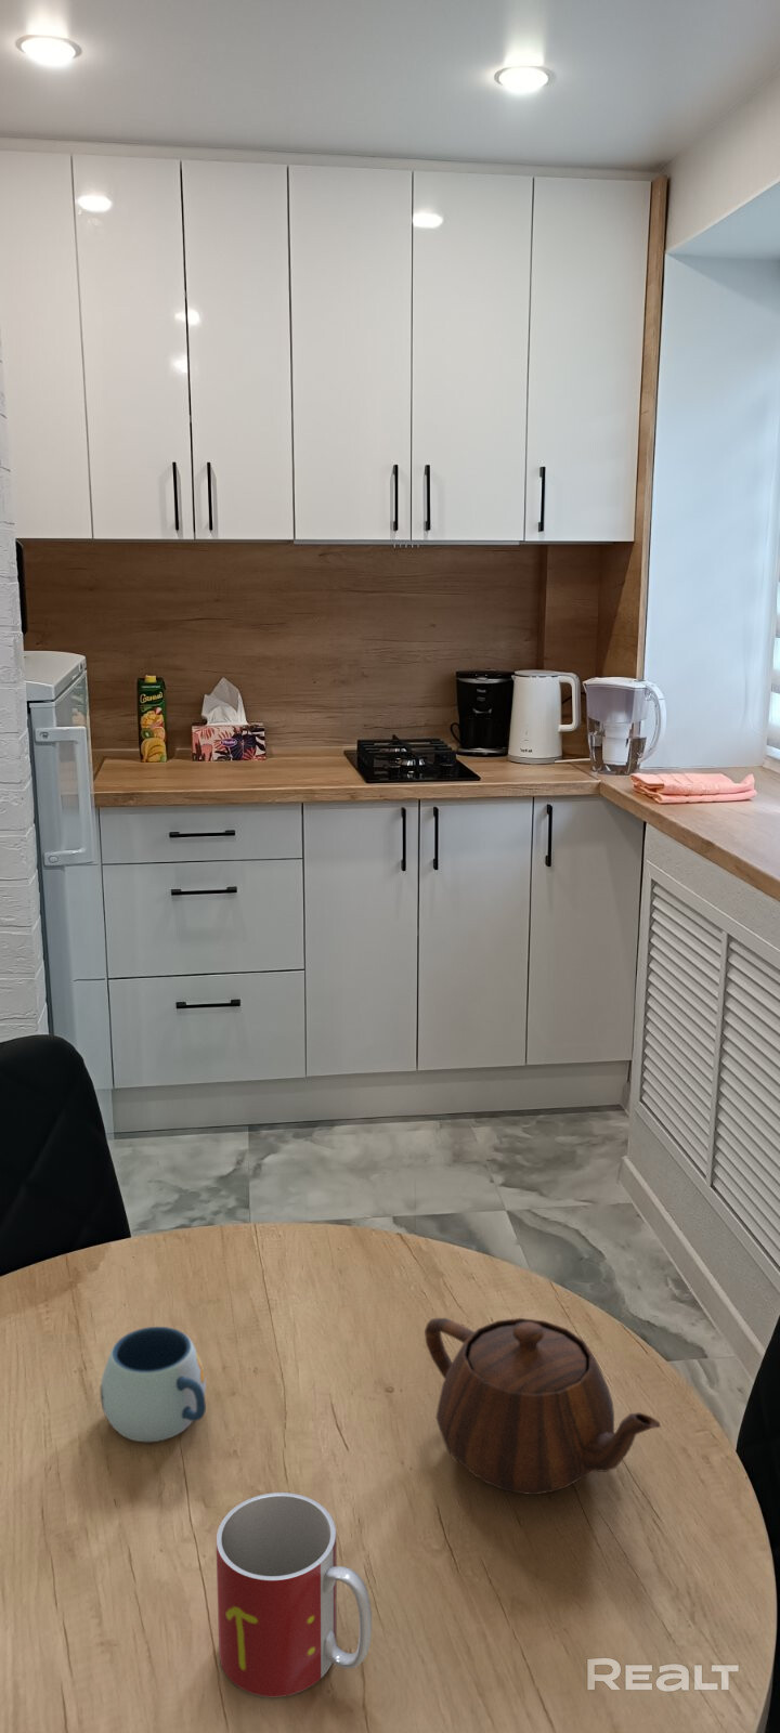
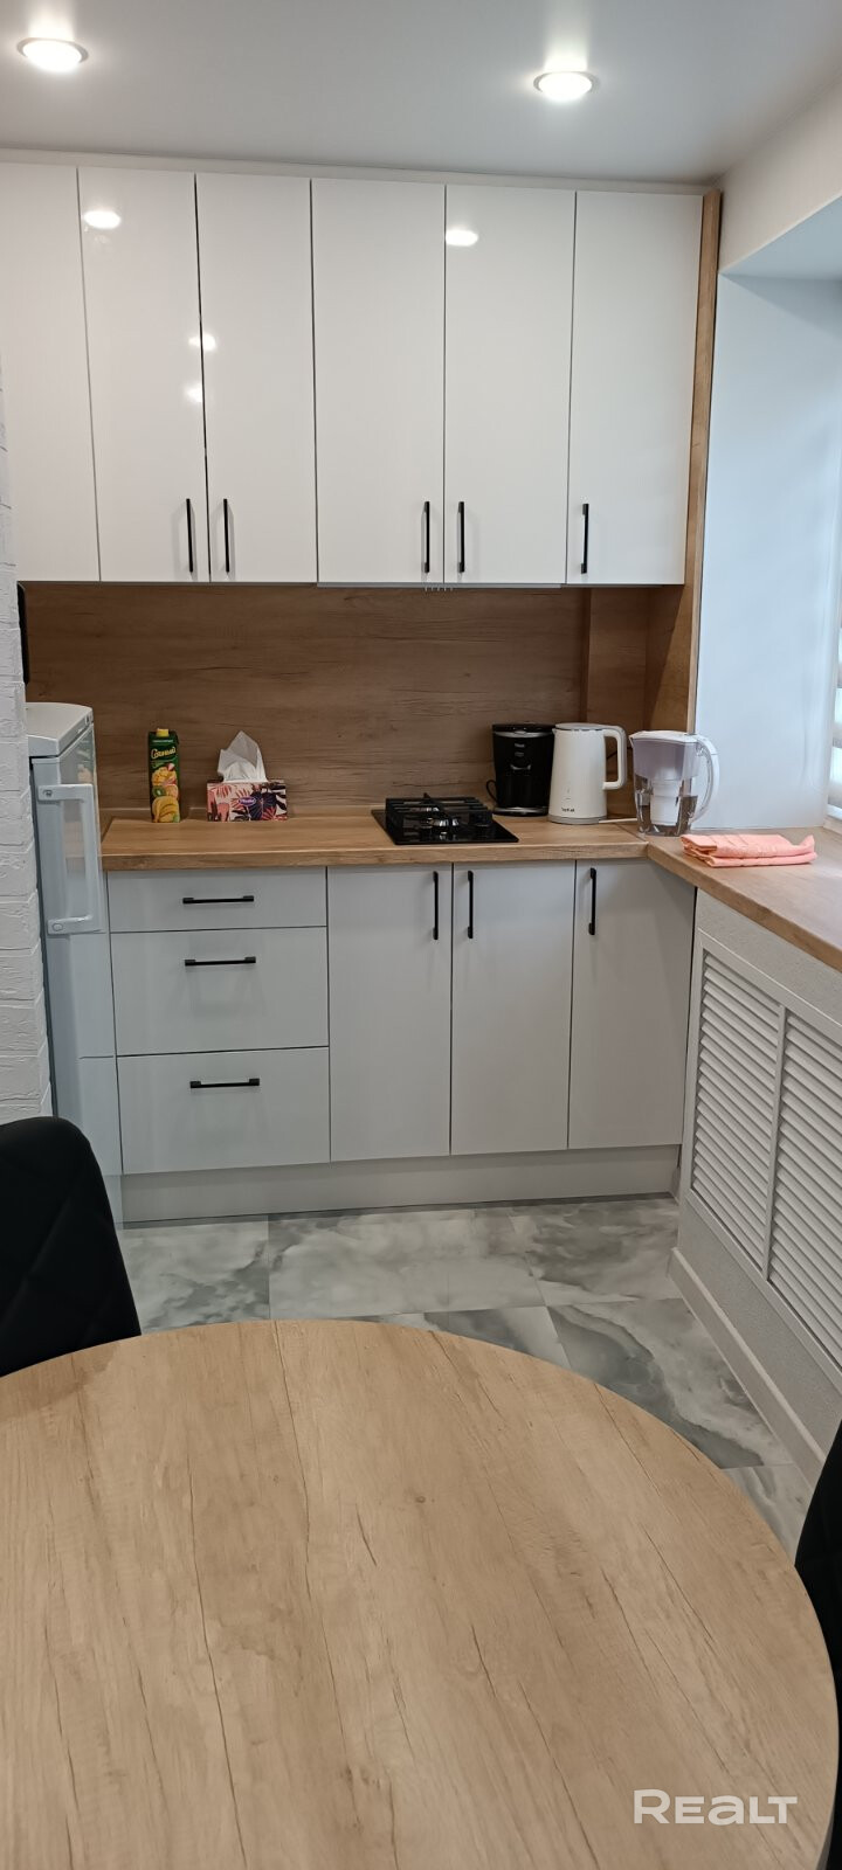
- mug [215,1491,372,1699]
- teapot [423,1317,661,1495]
- mug [99,1326,207,1442]
